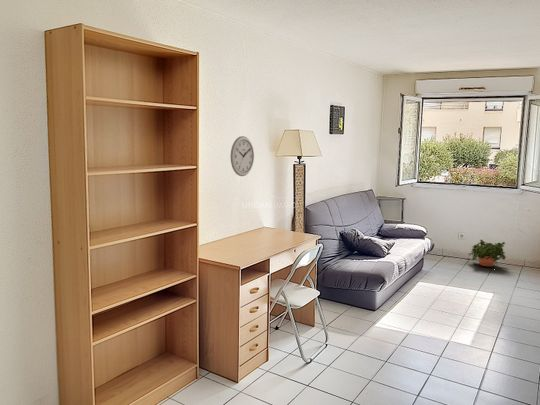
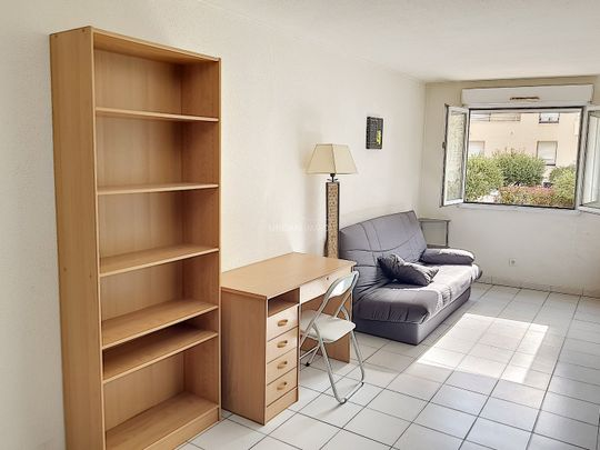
- potted plant [467,239,507,269]
- wall clock [229,135,255,177]
